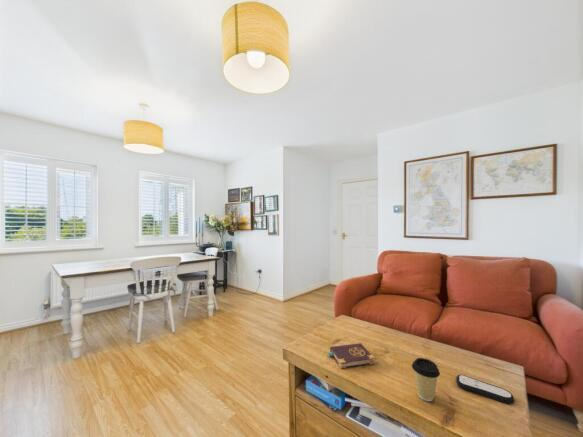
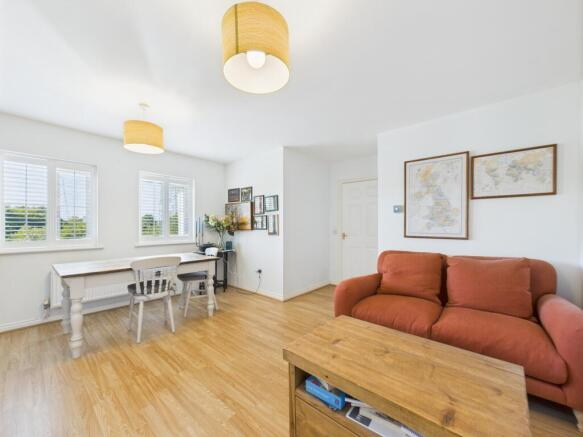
- book [326,342,376,370]
- coffee cup [411,357,441,402]
- remote control [455,374,516,405]
